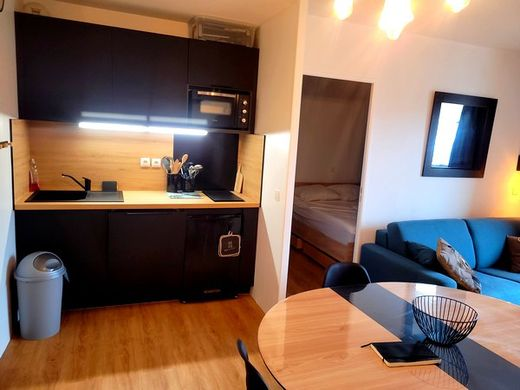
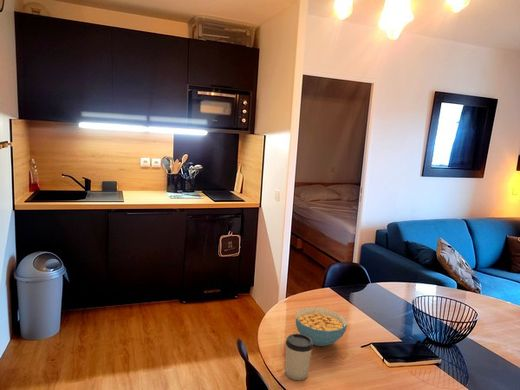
+ cup [284,333,314,381]
+ cereal bowl [295,306,348,347]
